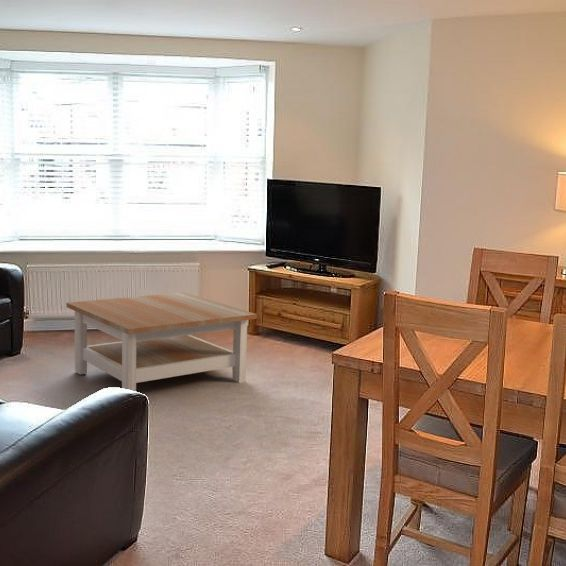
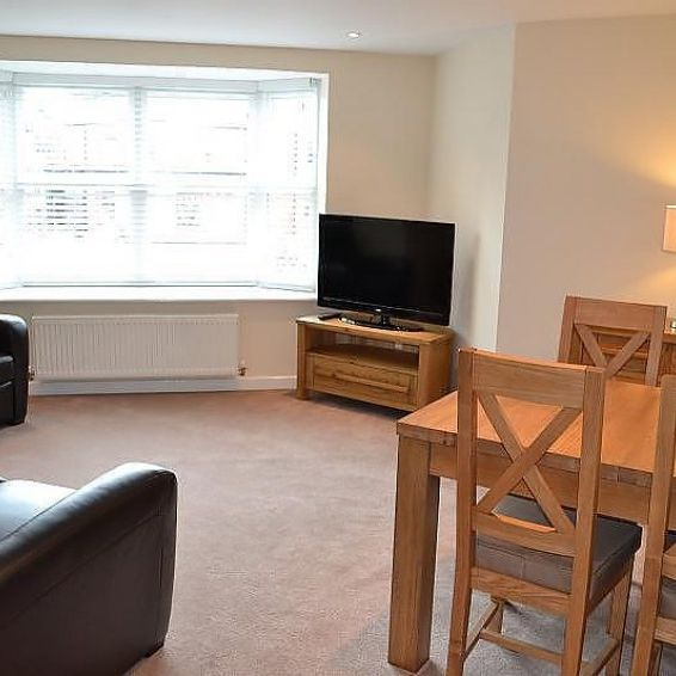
- coffee table [66,292,258,392]
